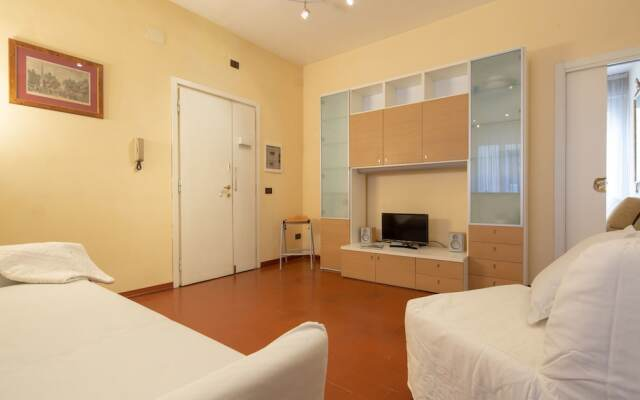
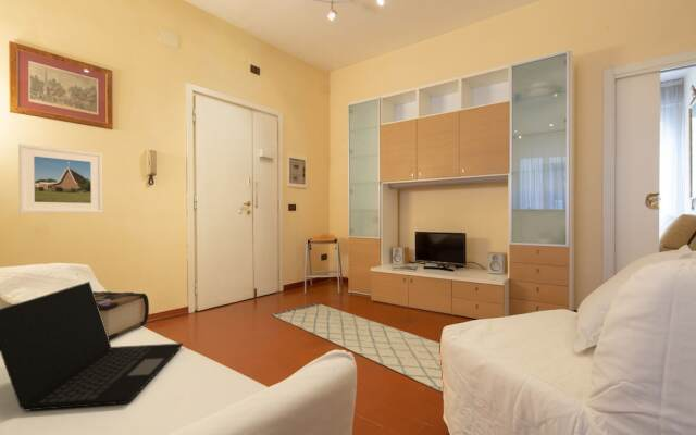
+ rug [271,302,444,394]
+ laptop [0,281,184,412]
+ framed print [17,142,103,214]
+ book [94,290,150,341]
